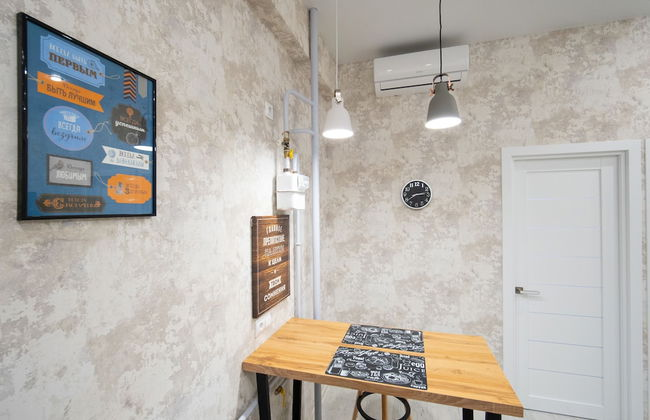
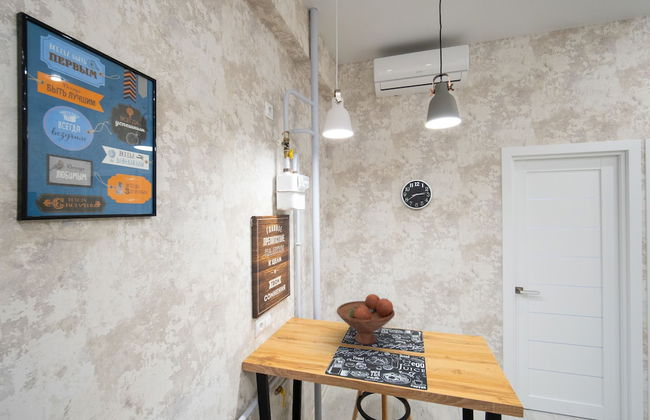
+ fruit bowl [336,293,396,346]
